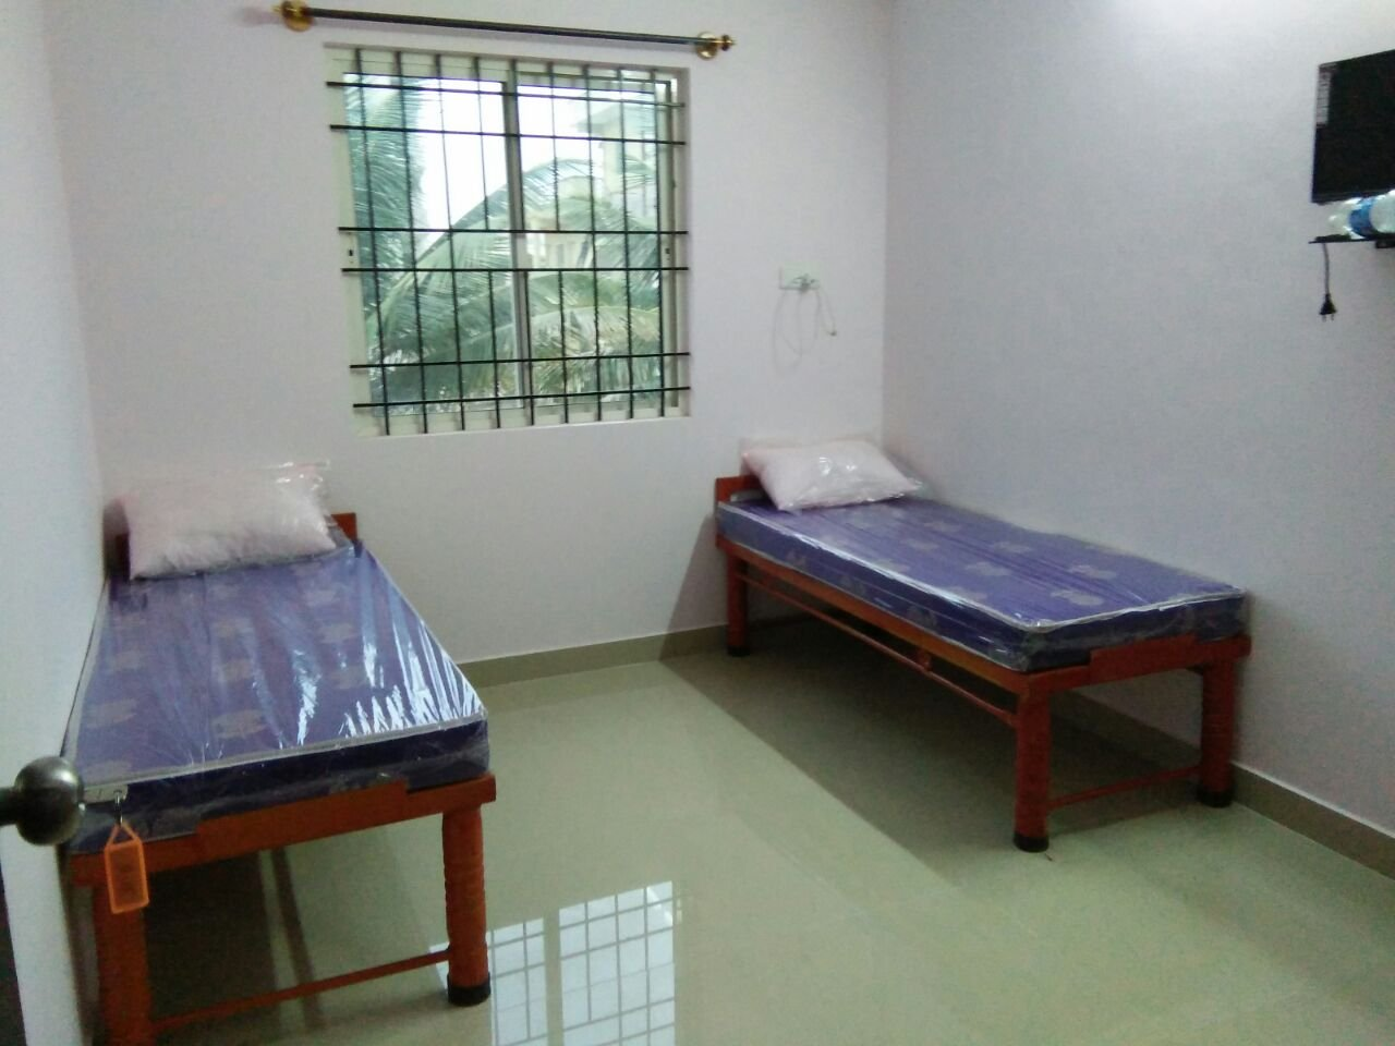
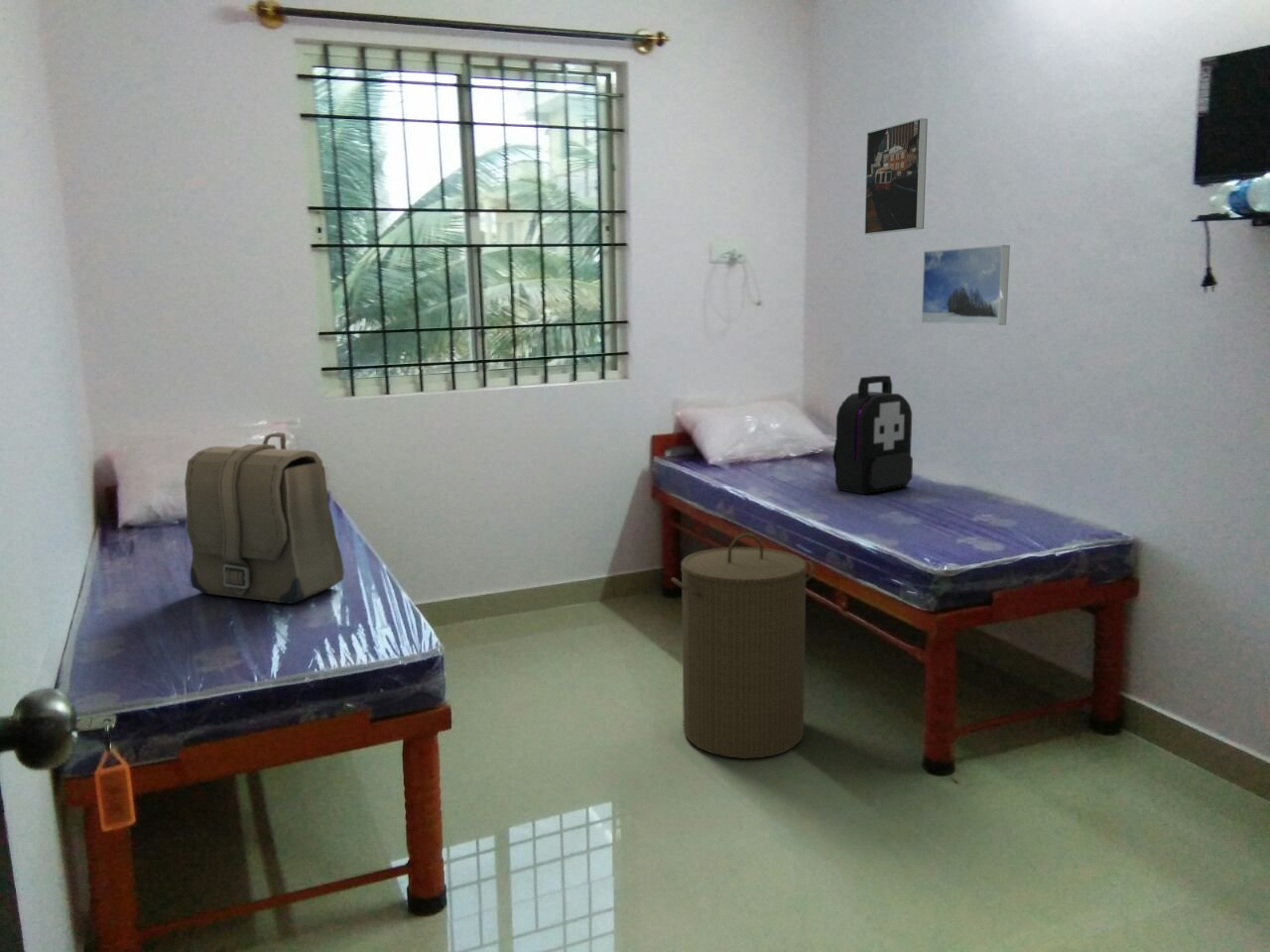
+ backpack [831,375,914,496]
+ laundry hamper [671,533,816,760]
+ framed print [921,244,1011,326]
+ backpack [184,431,345,605]
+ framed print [863,117,929,236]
